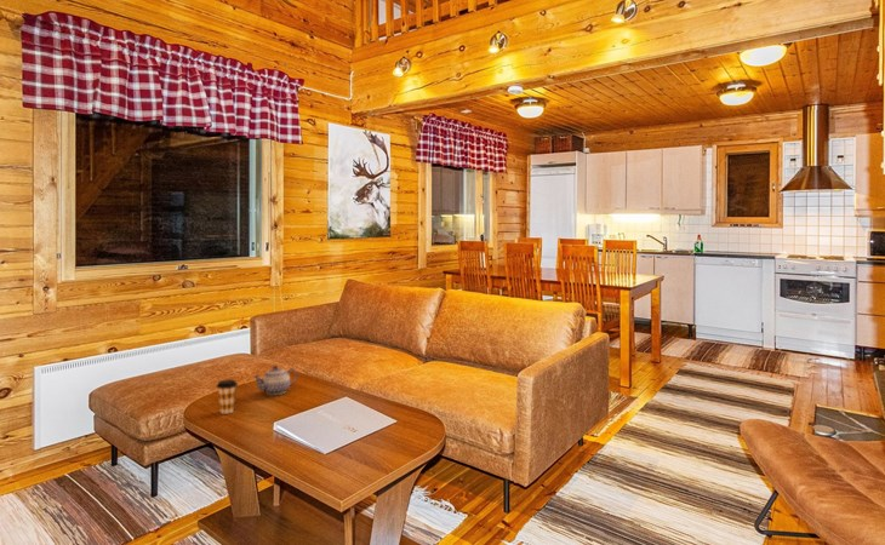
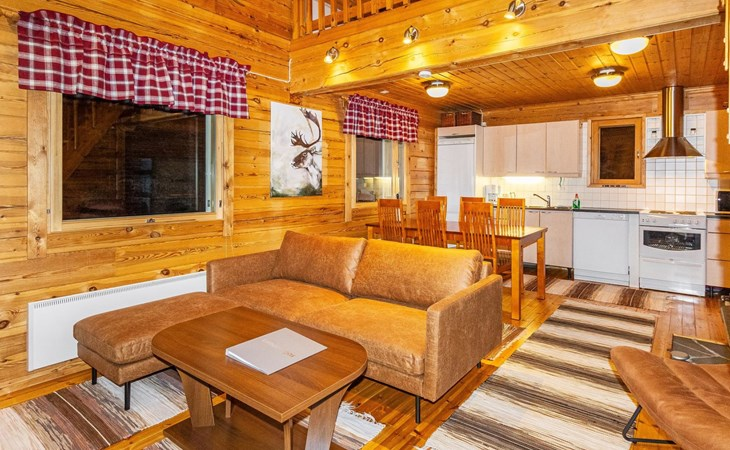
- coffee cup [216,378,239,415]
- teapot [252,365,298,396]
